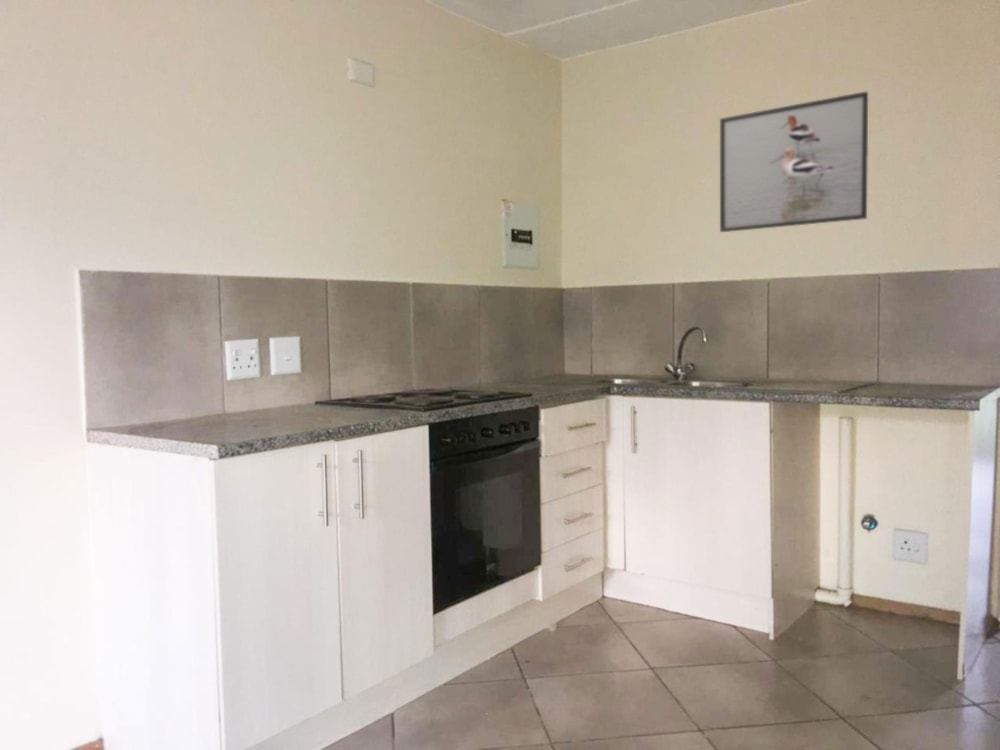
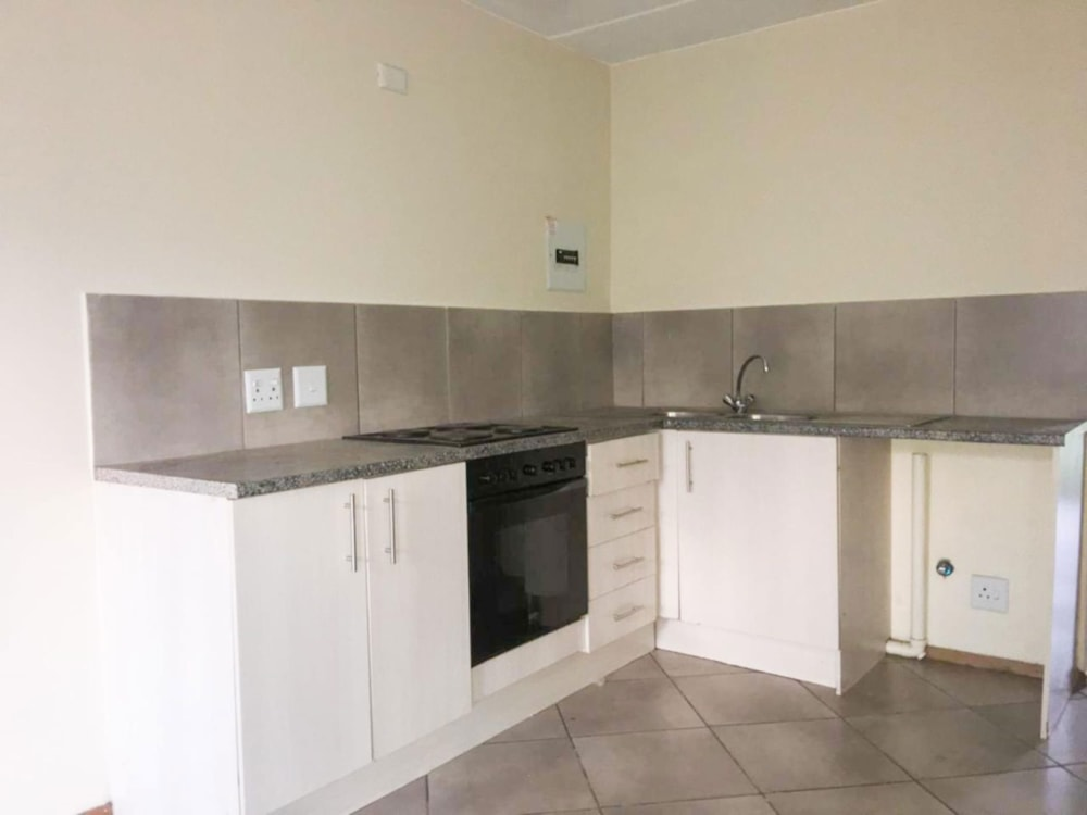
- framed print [719,91,869,233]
